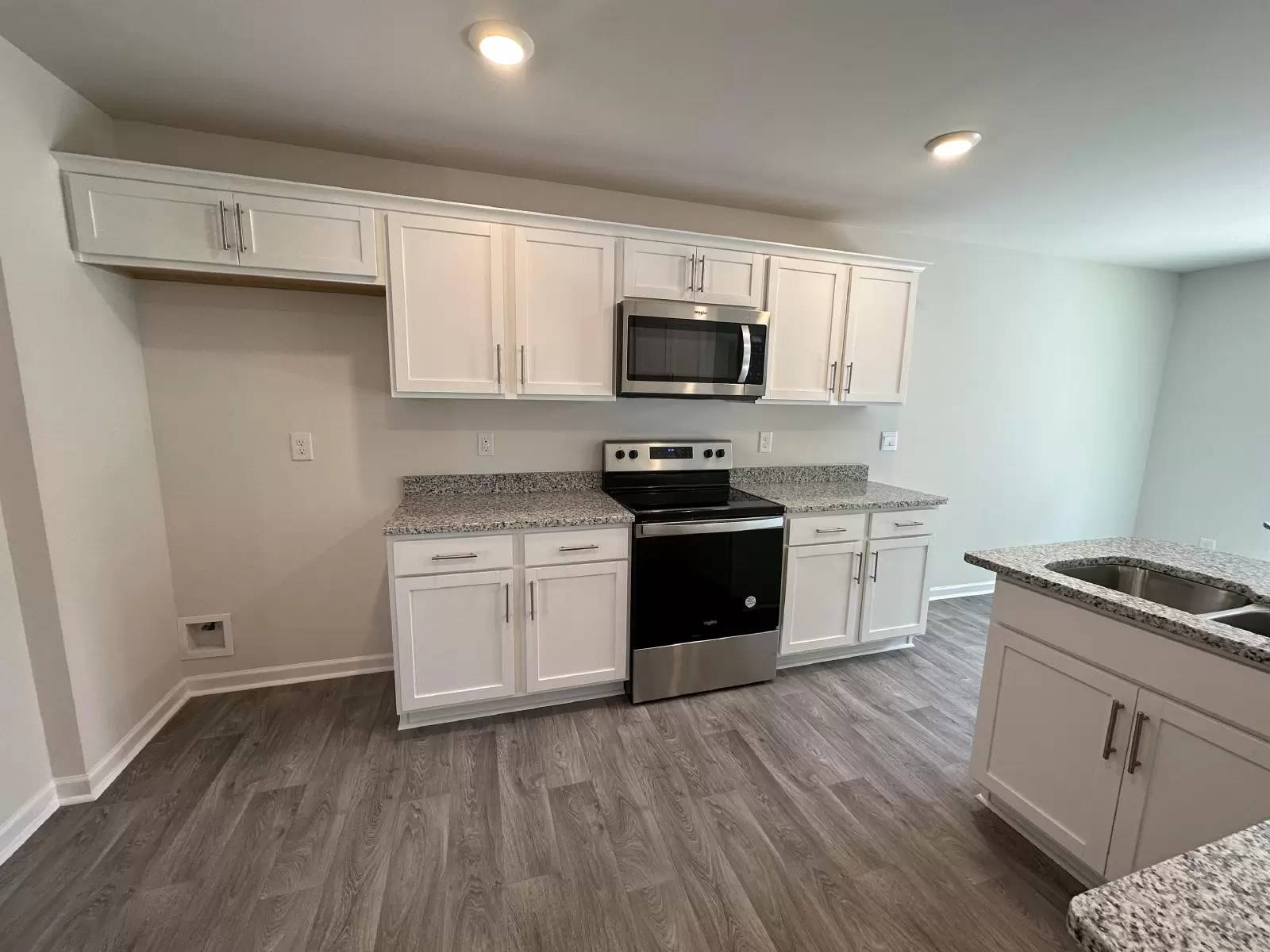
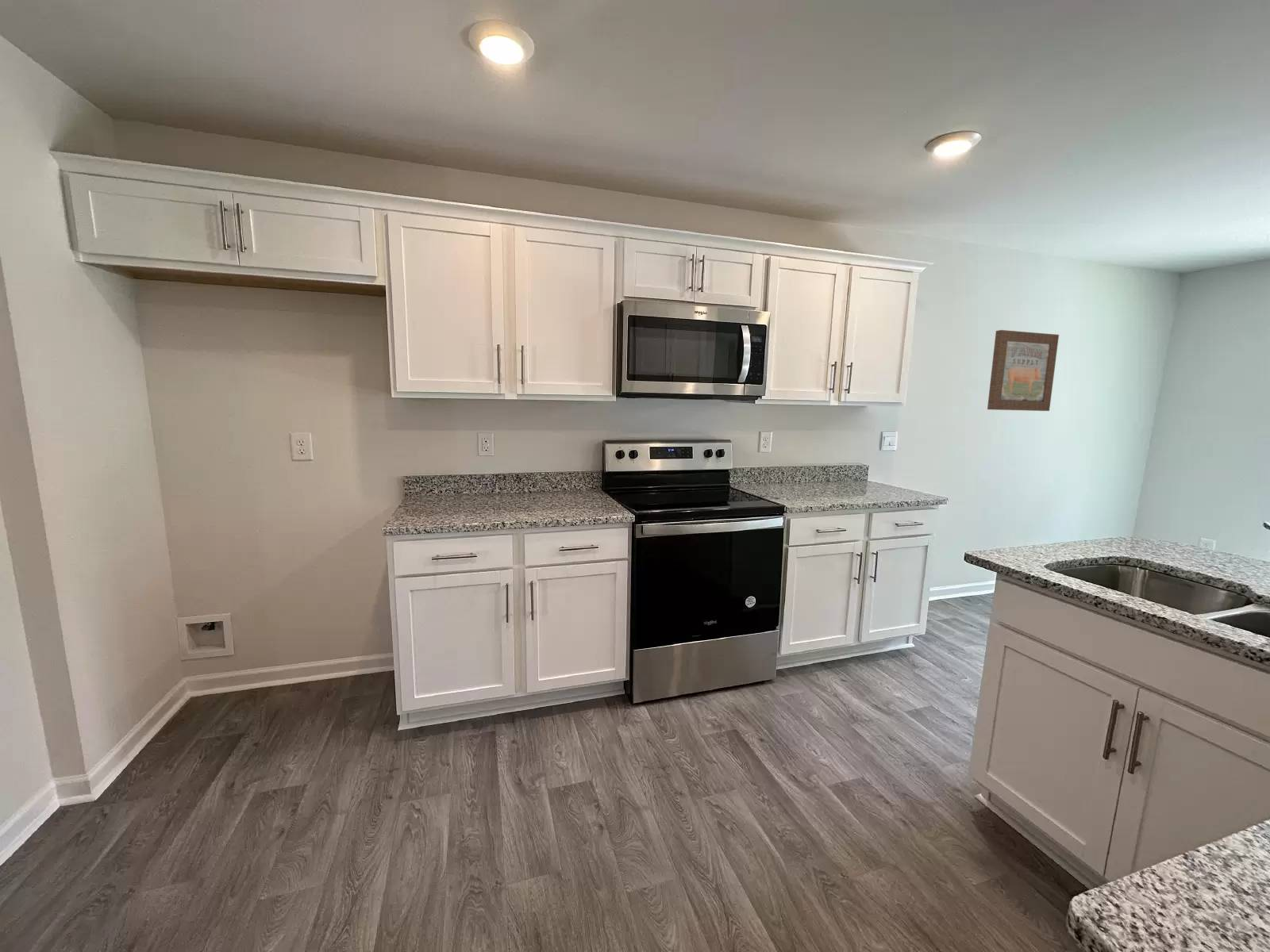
+ wall art [987,329,1060,412]
